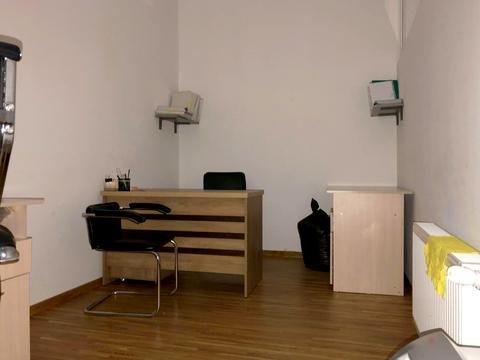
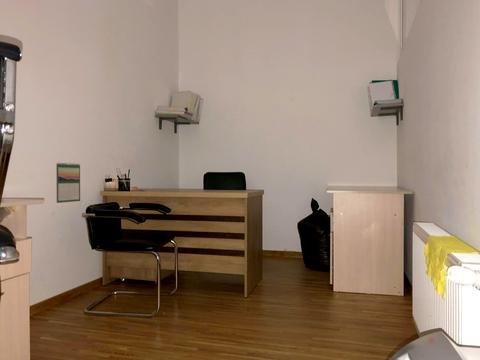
+ calendar [55,162,81,204]
